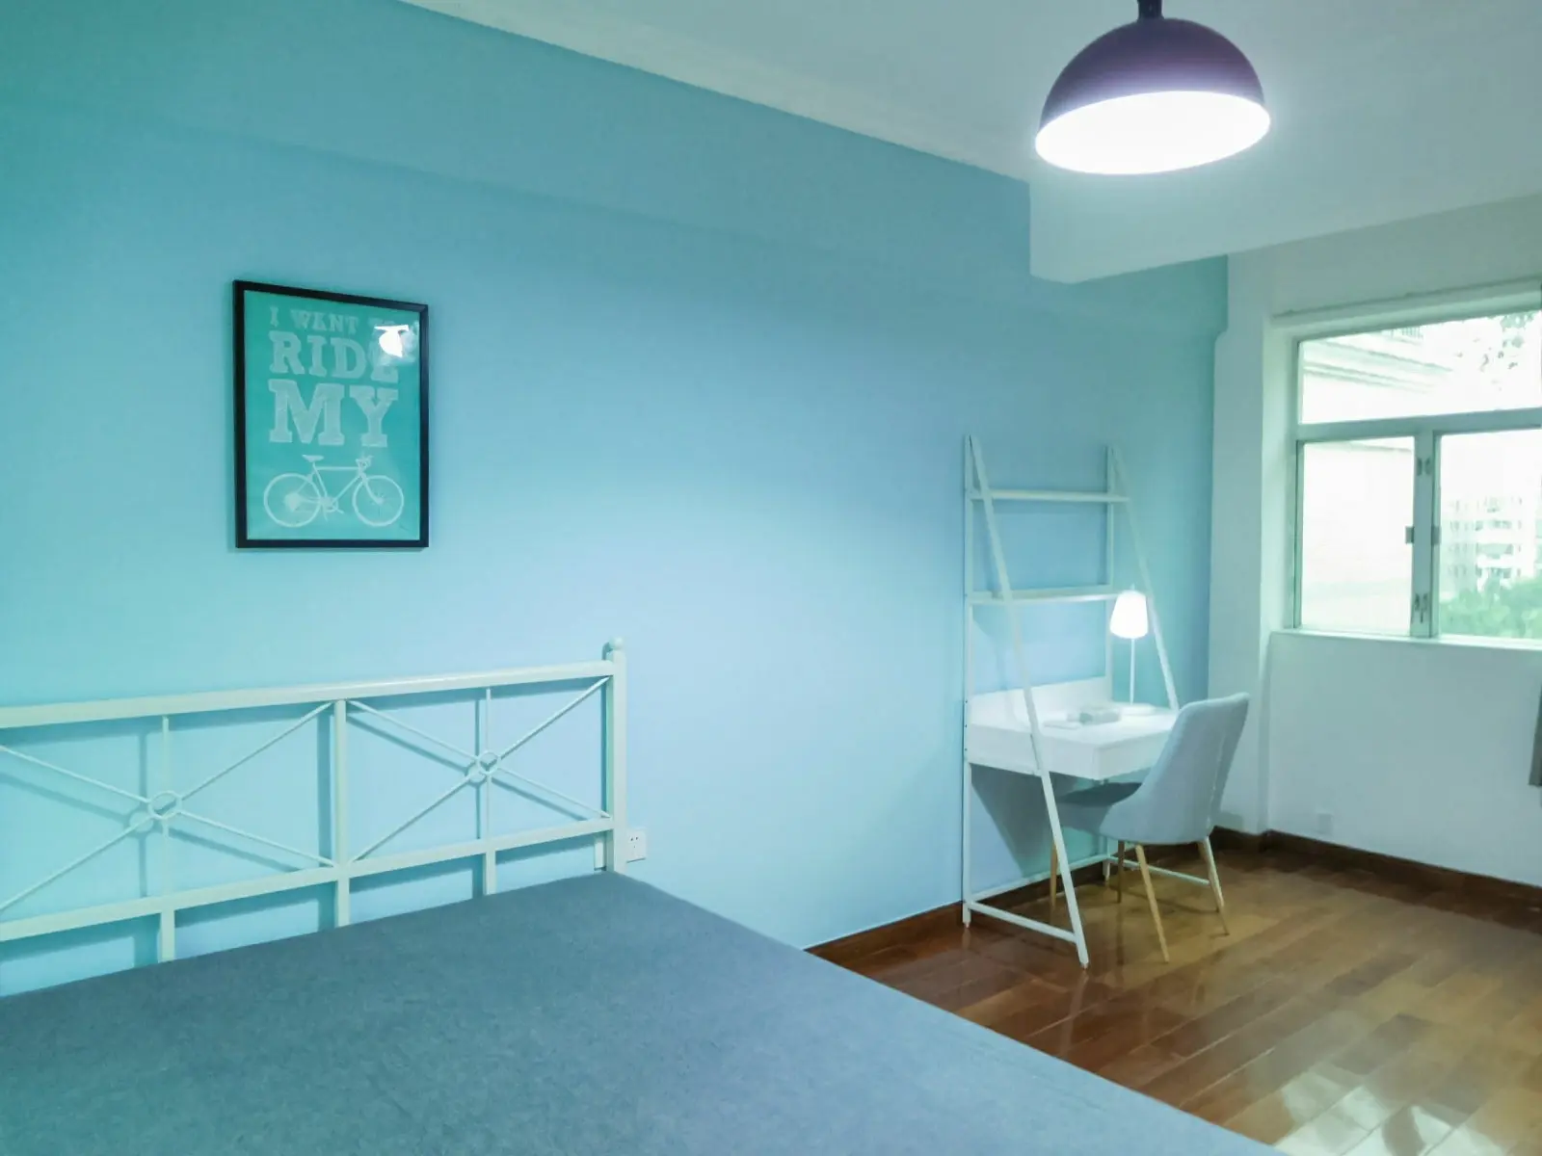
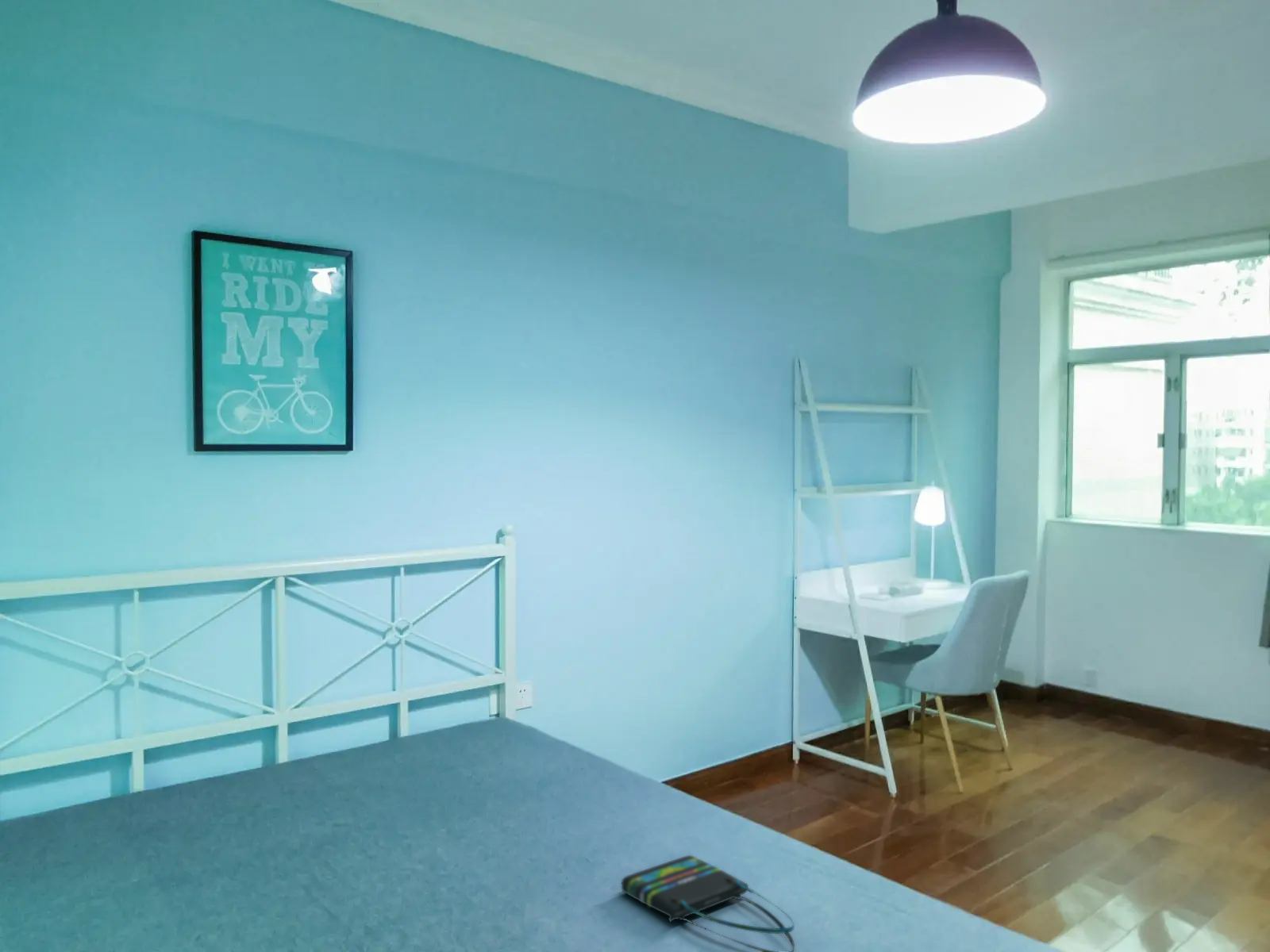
+ tote bag [621,854,795,952]
